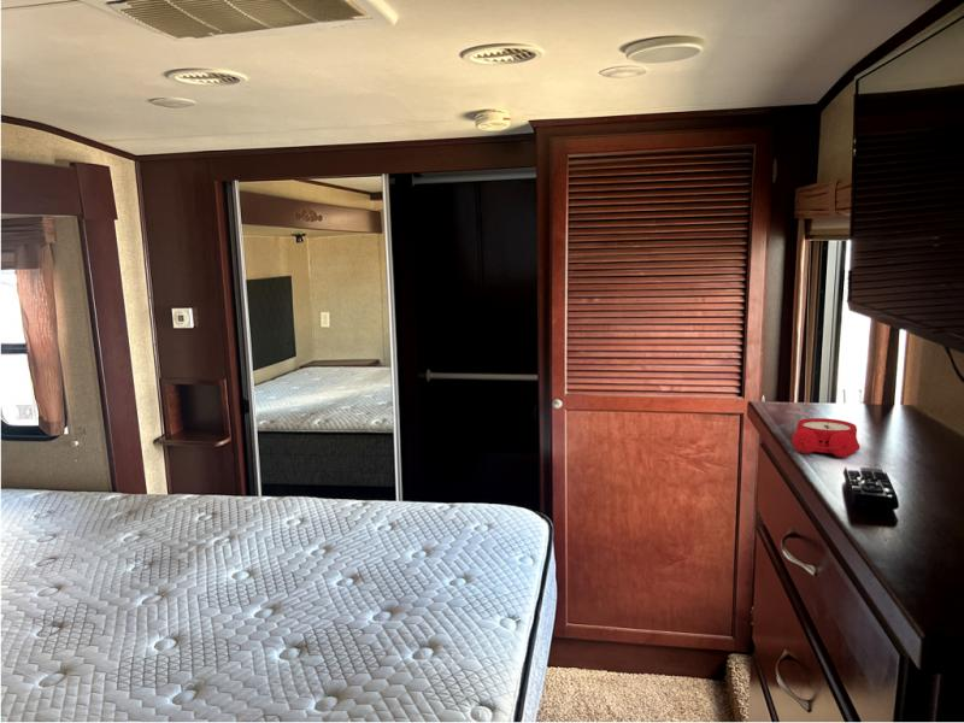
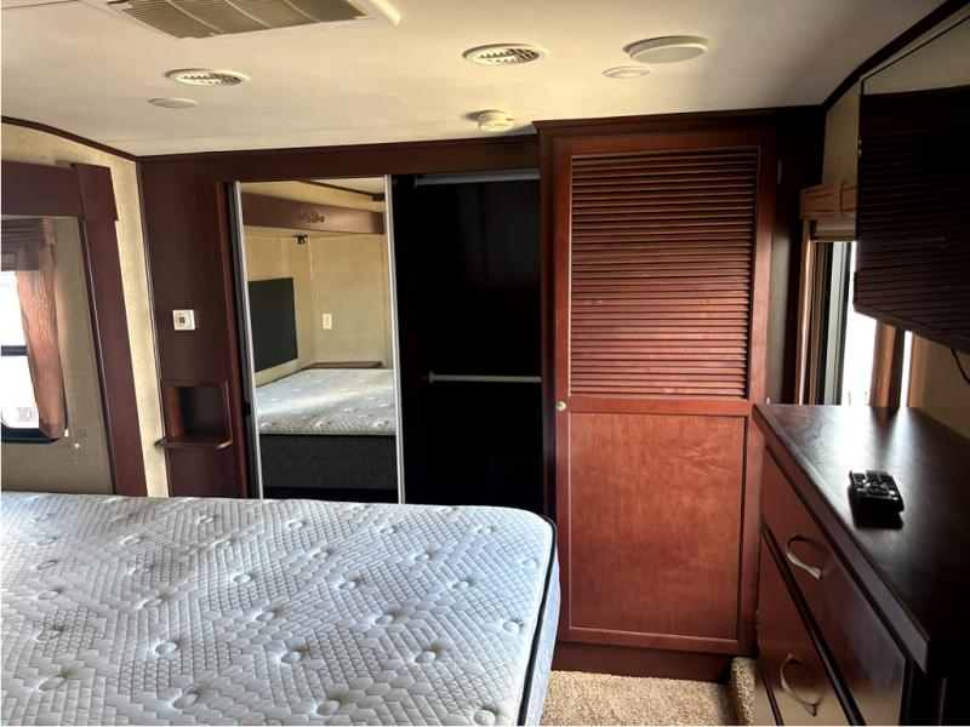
- alarm clock [790,417,862,458]
